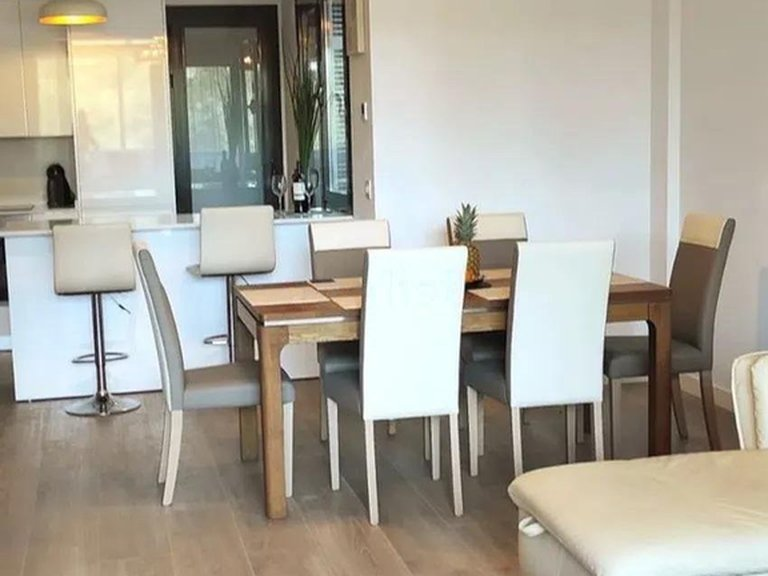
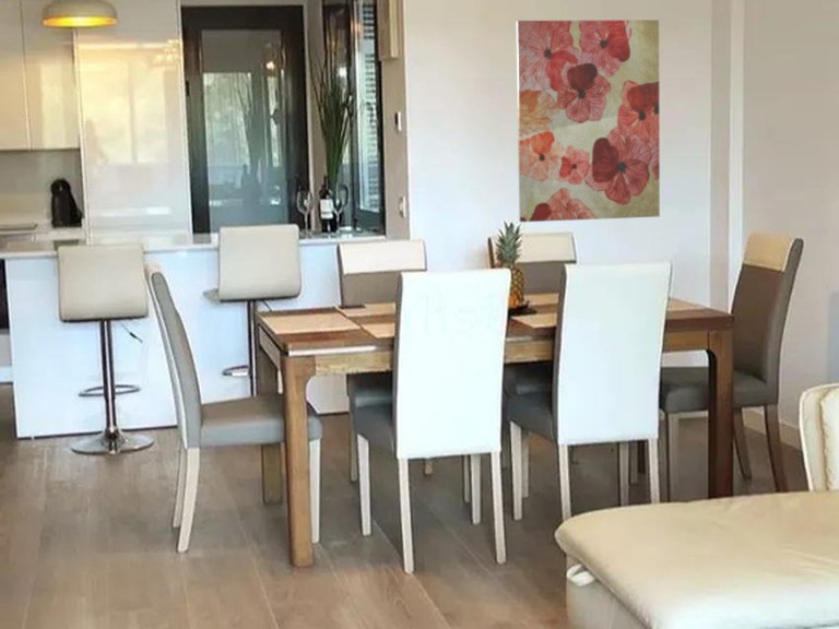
+ wall art [515,19,661,223]
